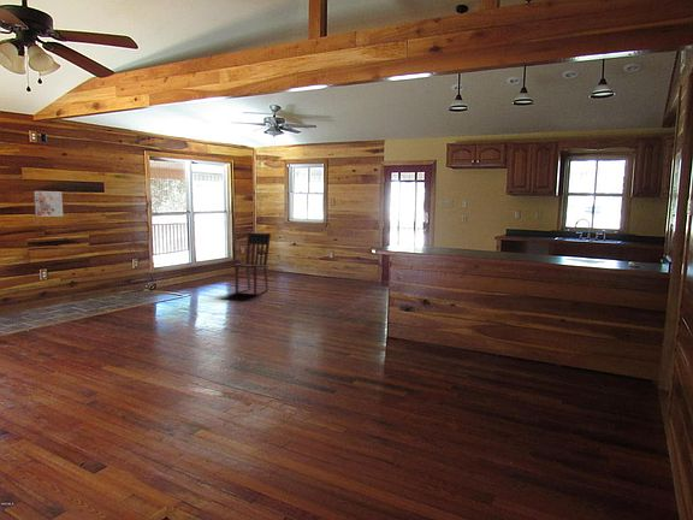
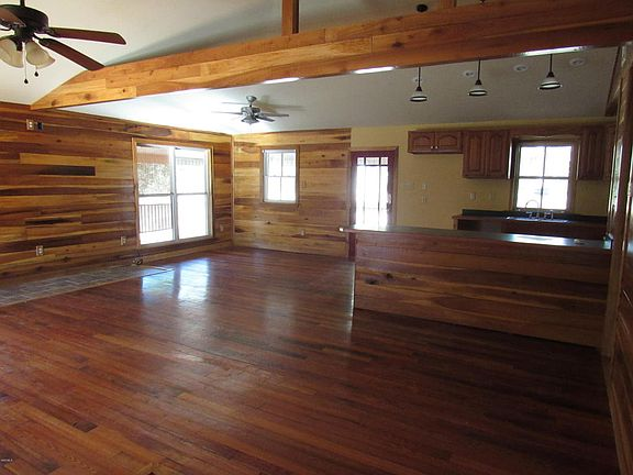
- dining chair [233,231,272,296]
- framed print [32,190,64,218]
